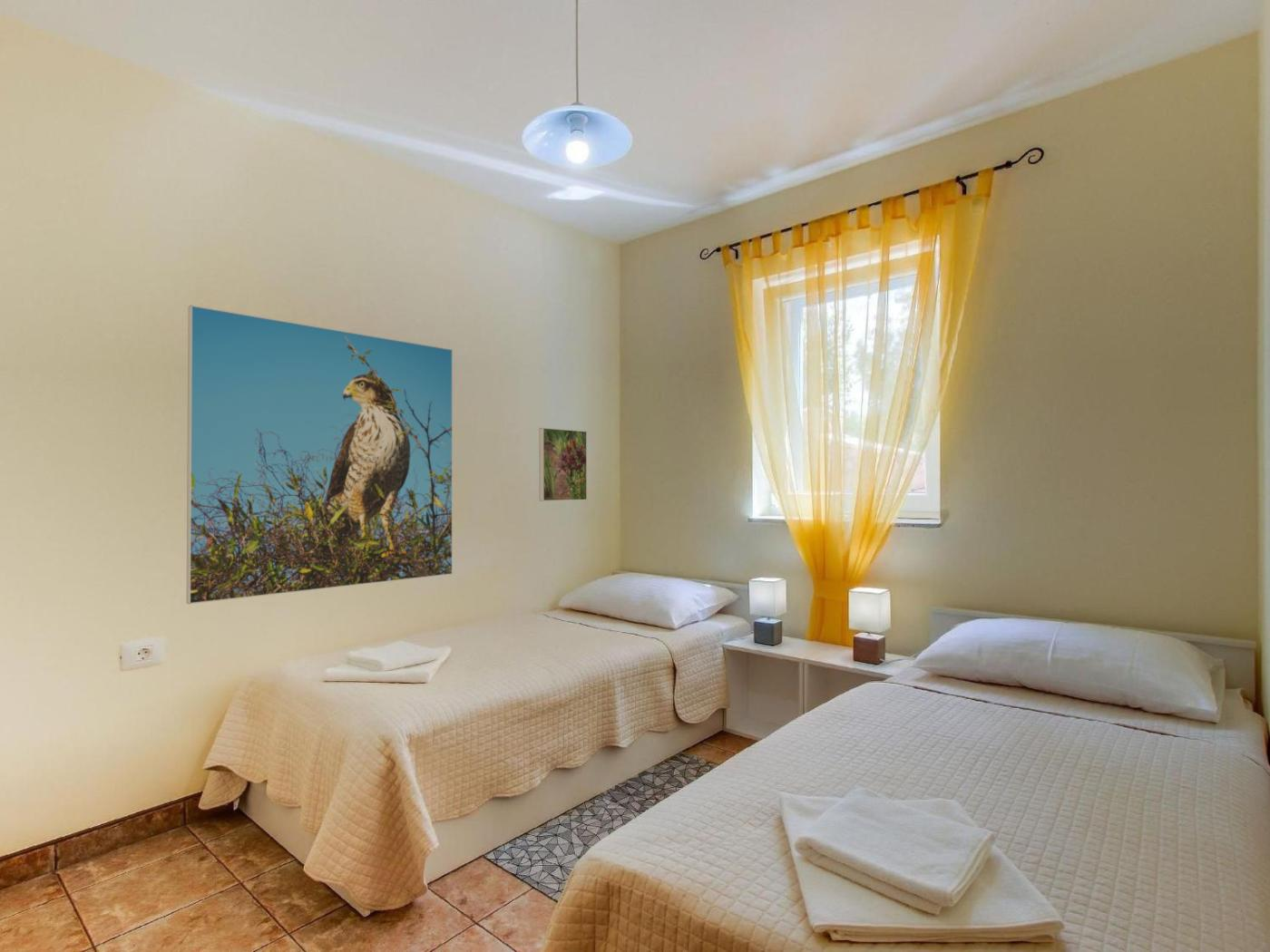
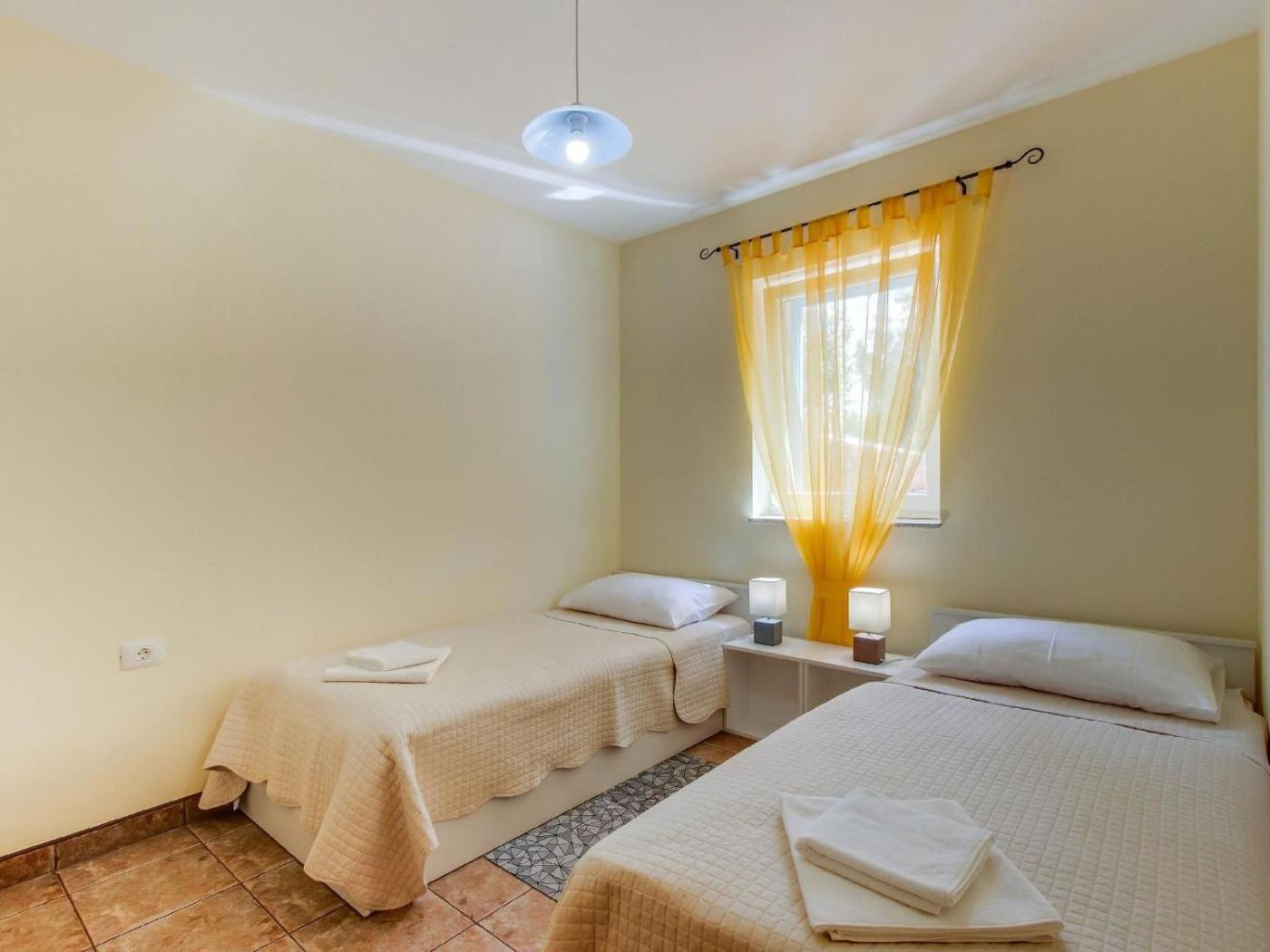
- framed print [539,427,588,502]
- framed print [186,304,454,605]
